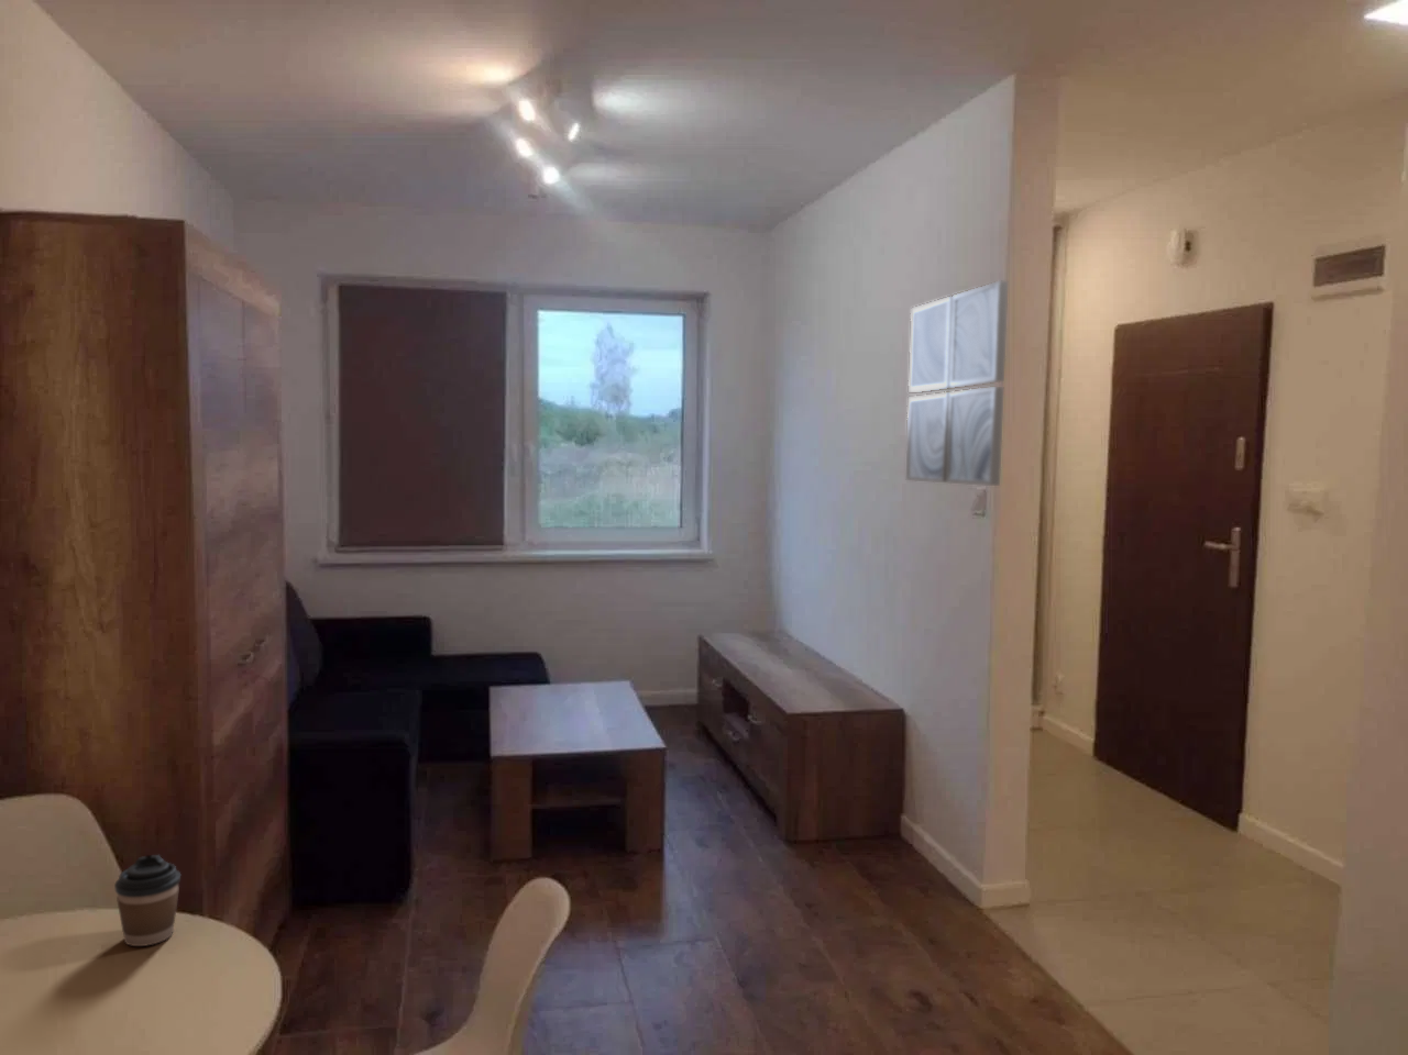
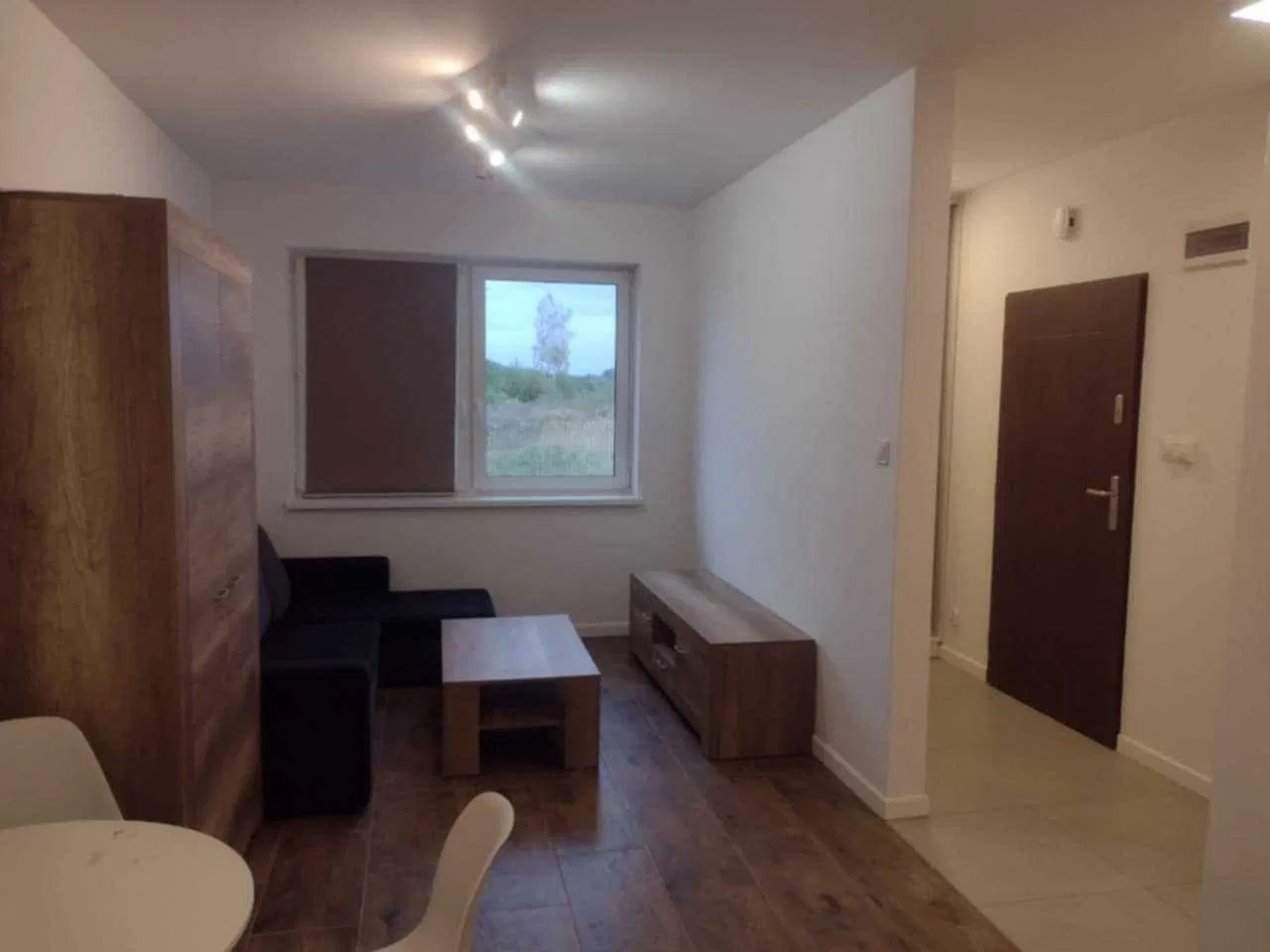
- wall art [906,279,1009,486]
- coffee cup [113,854,182,948]
